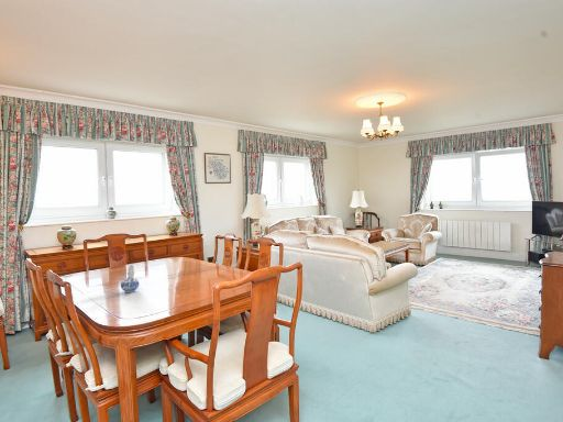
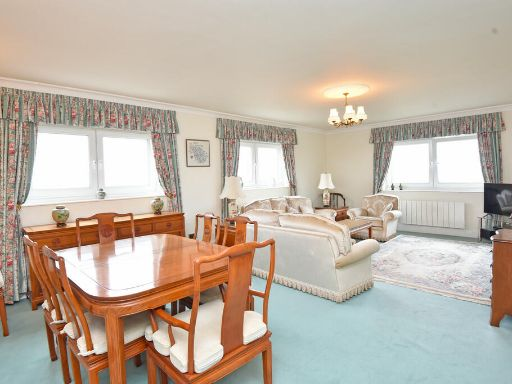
- ceramic pitcher [120,264,141,293]
